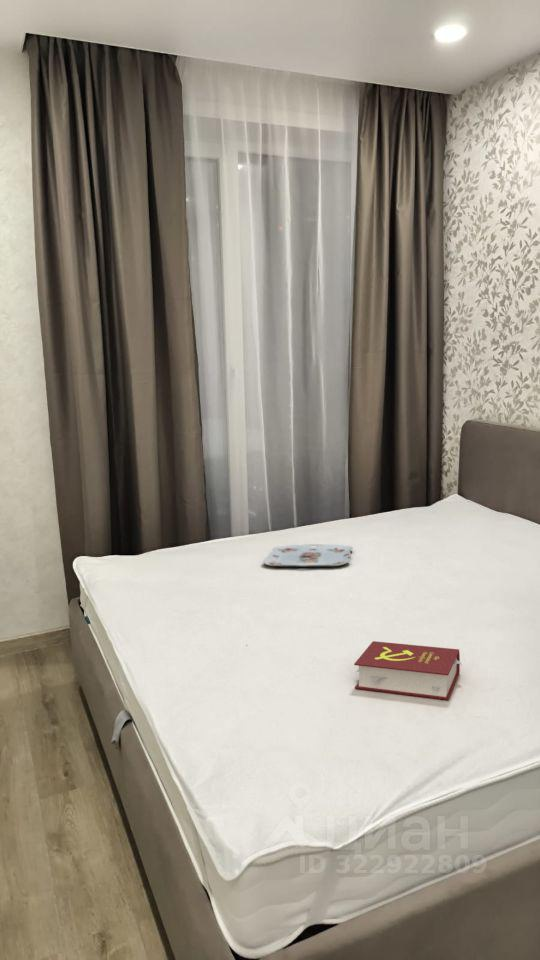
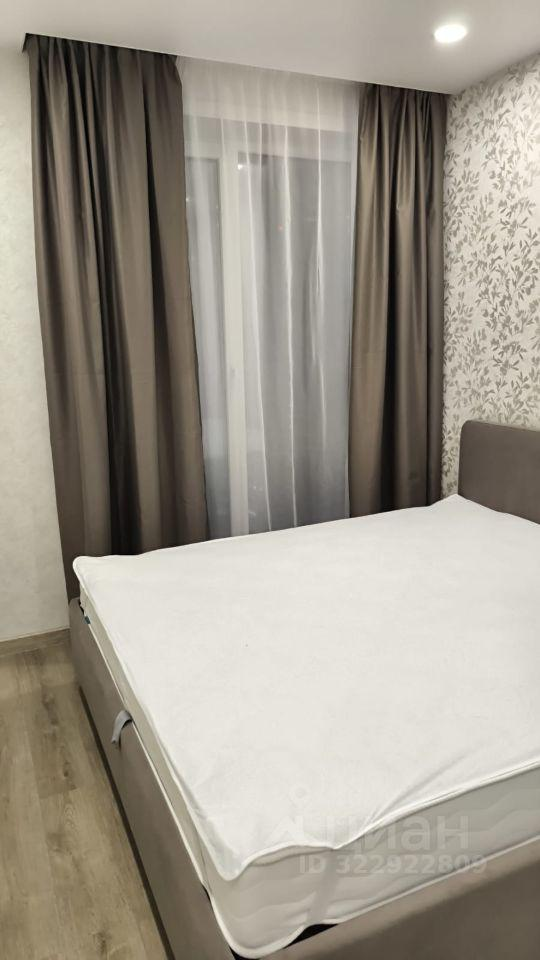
- book [353,640,463,701]
- serving tray [262,543,354,567]
